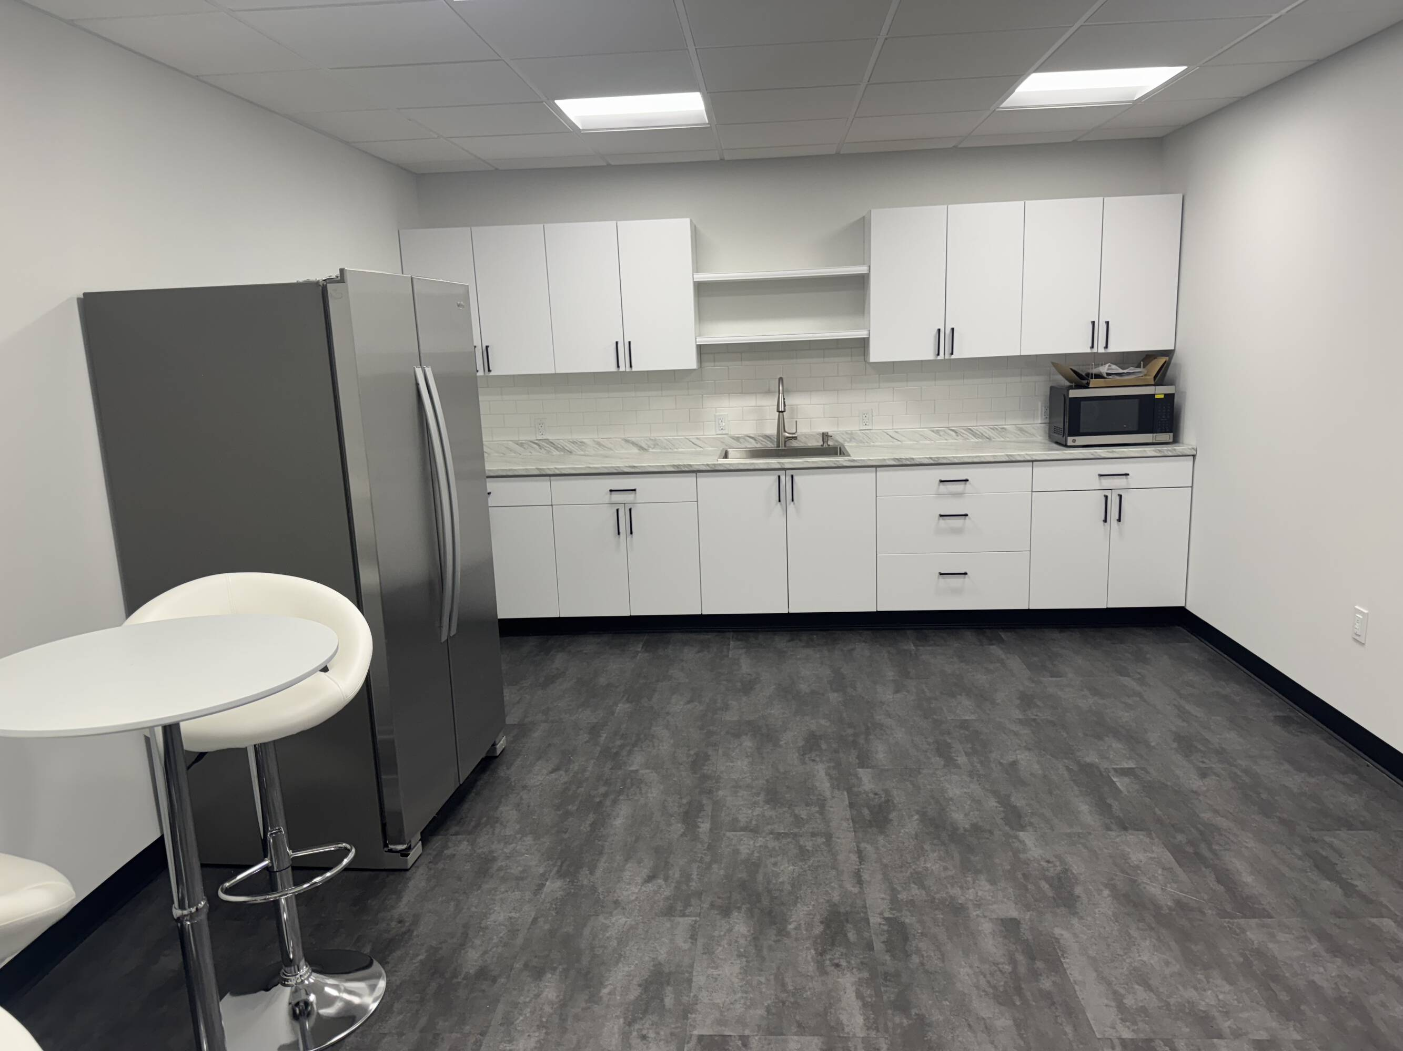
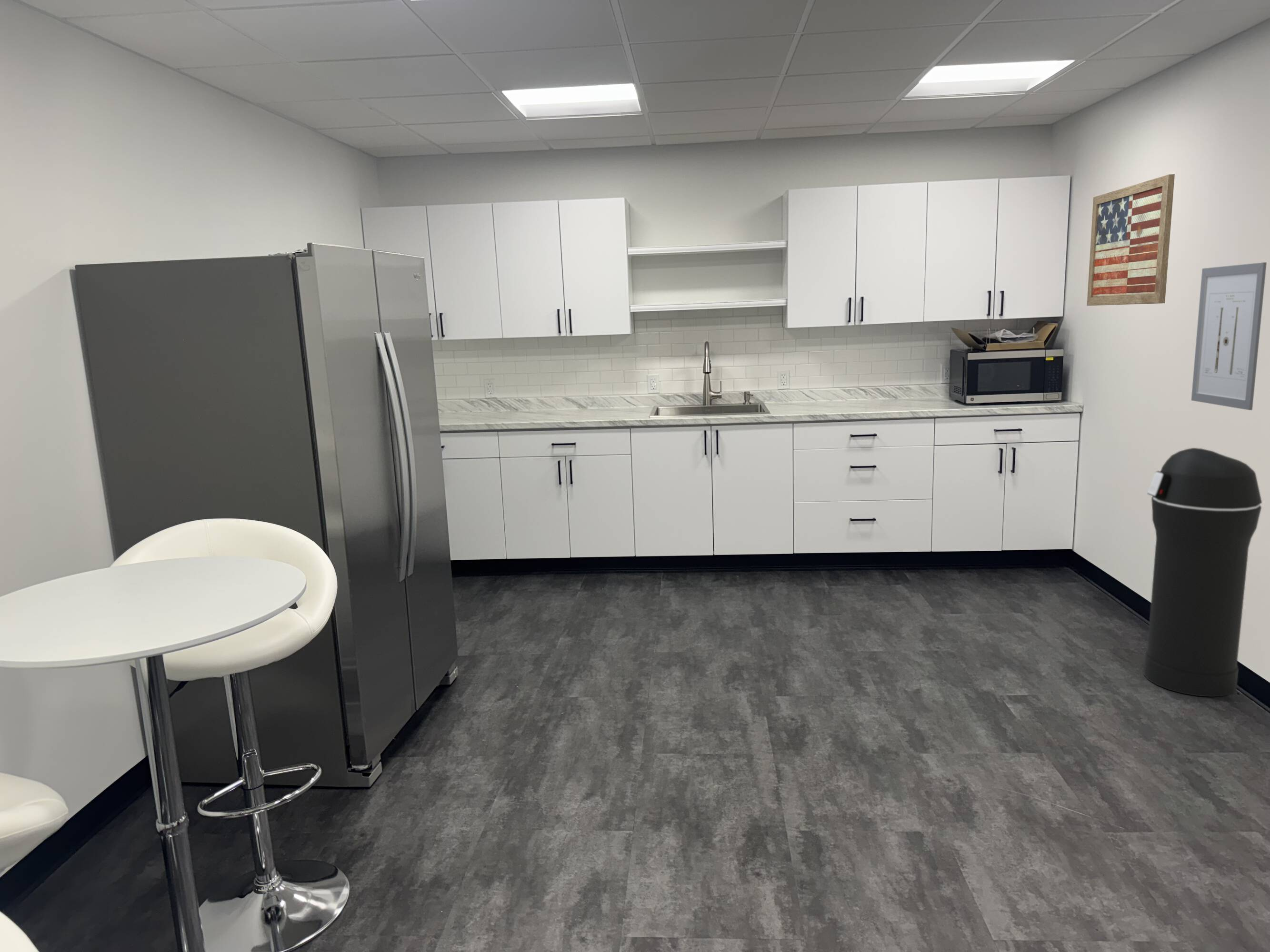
+ trash can [1143,447,1262,697]
+ wall art [1086,174,1175,306]
+ wall art [1191,262,1267,411]
